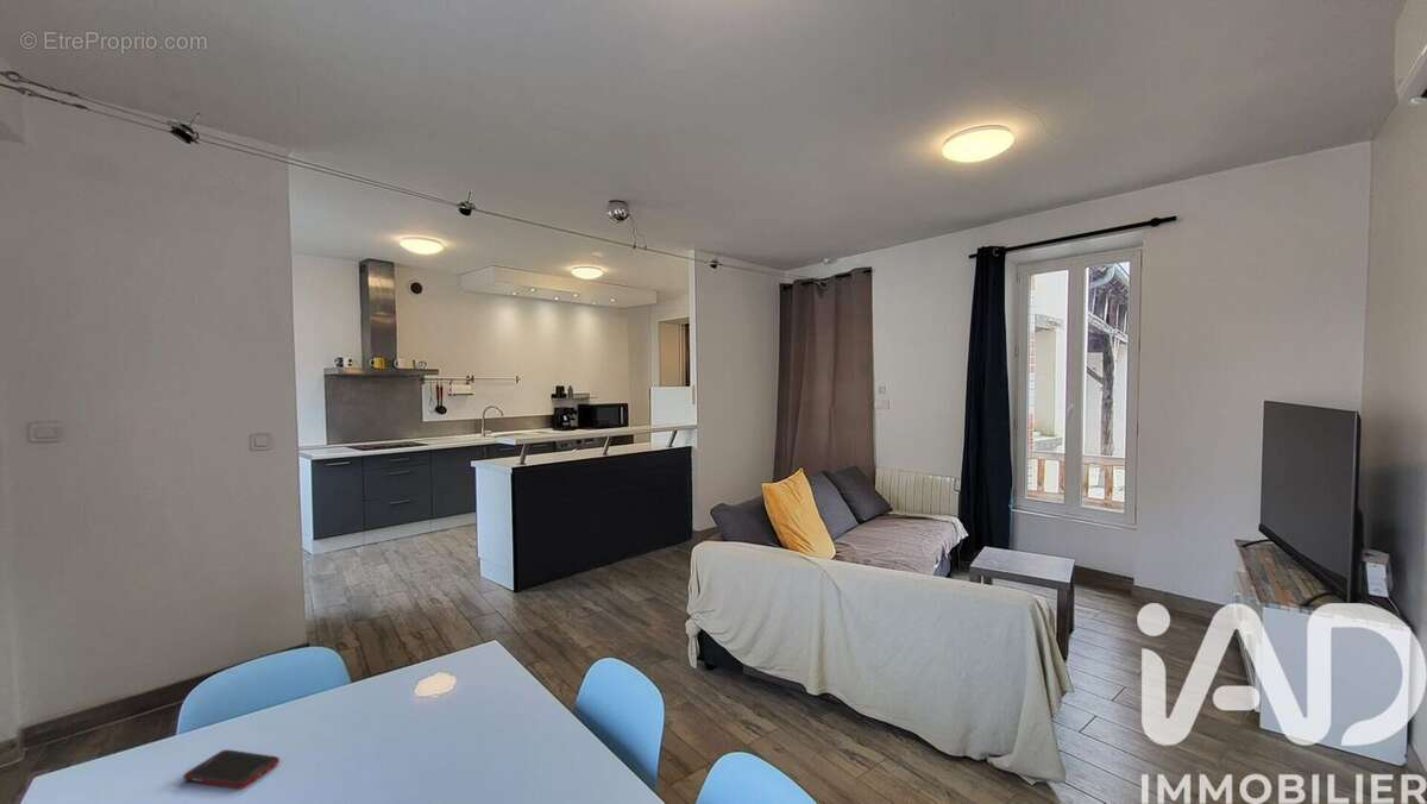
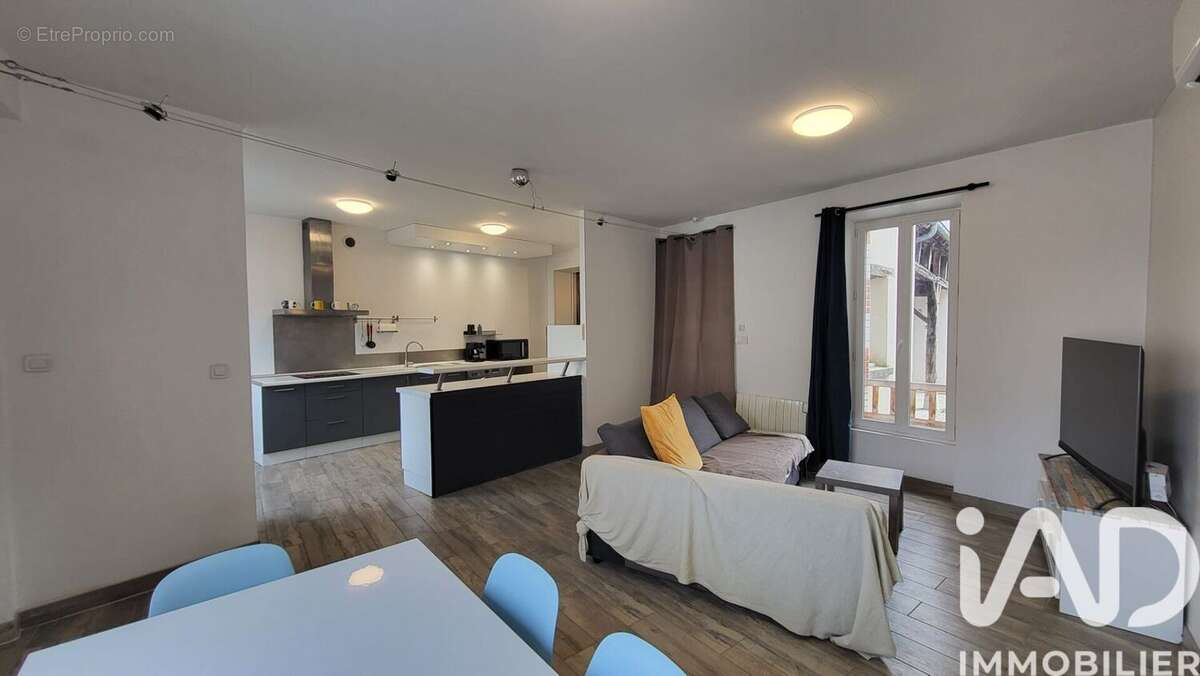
- cell phone [182,748,281,790]
